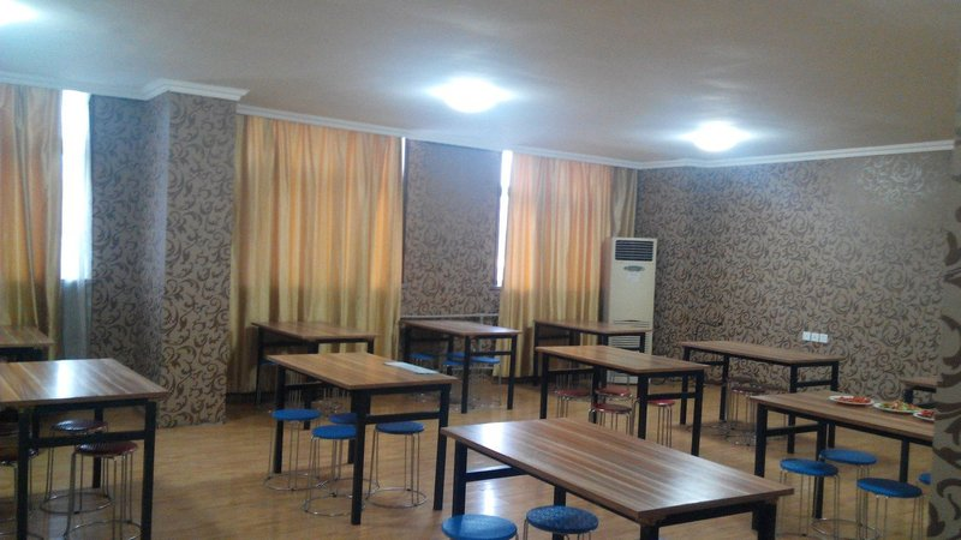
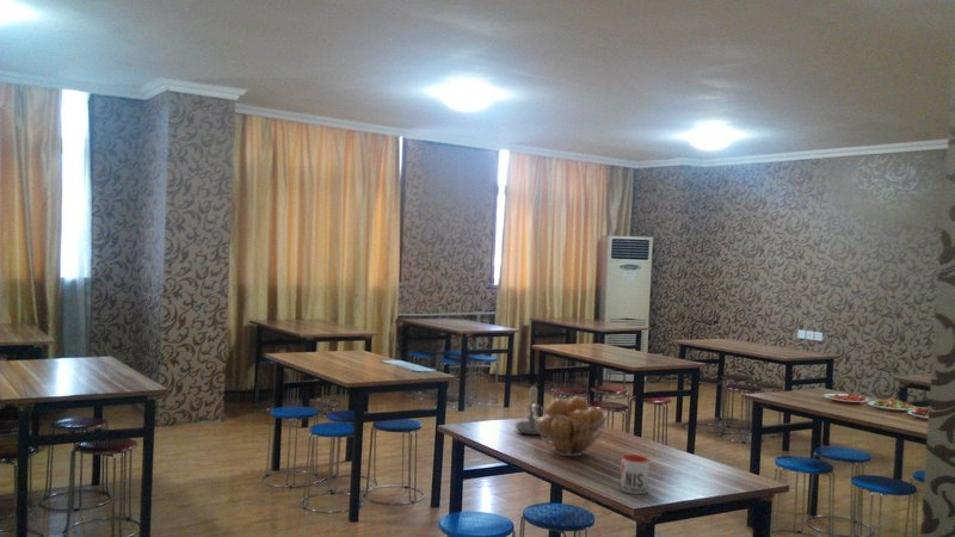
+ candle [515,385,542,436]
+ mug [620,453,651,495]
+ fruit basket [532,395,609,457]
